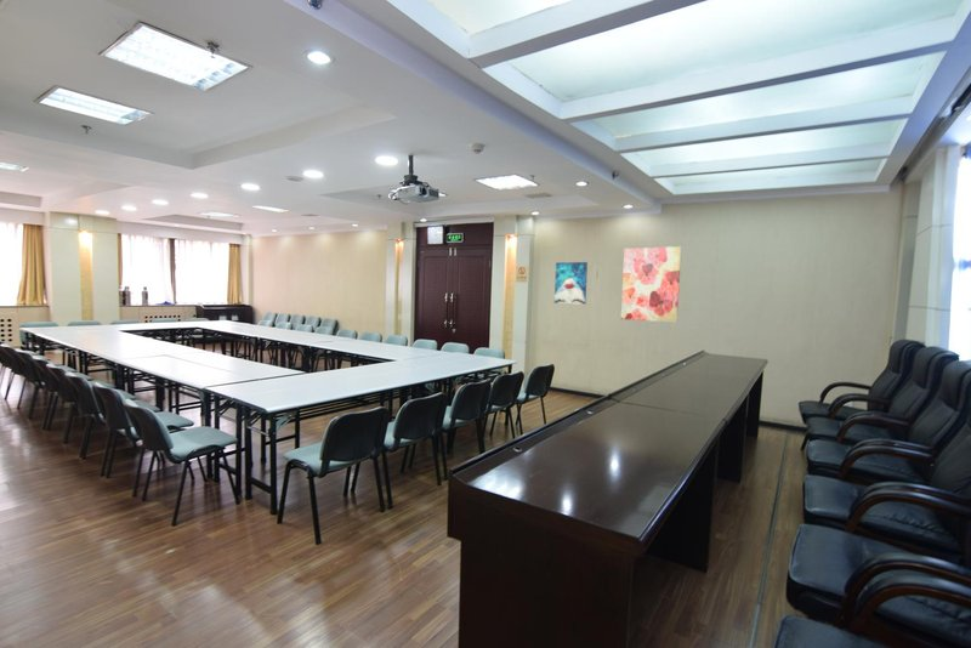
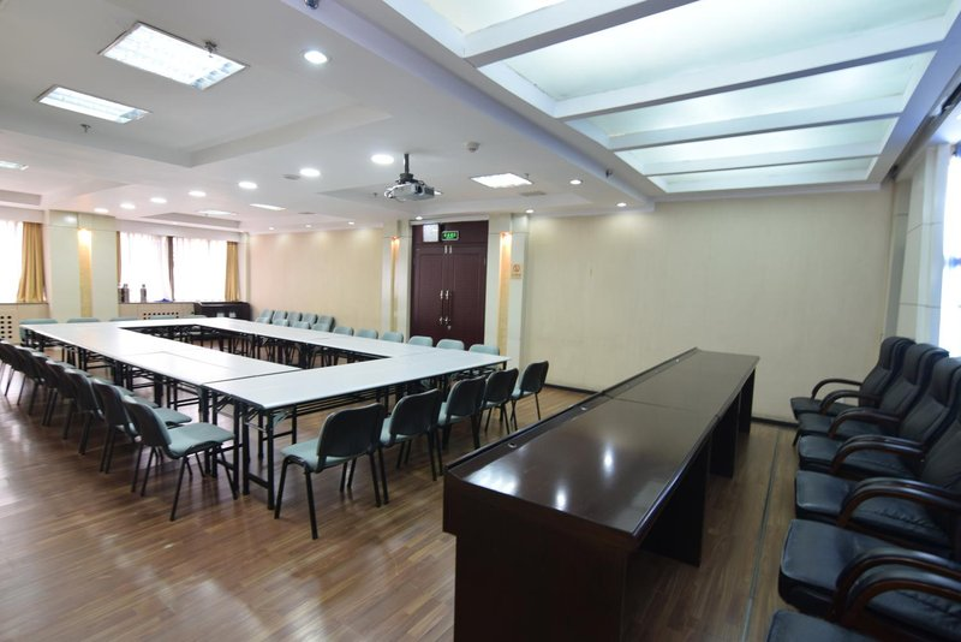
- wall art [553,261,589,306]
- wall art [620,245,682,324]
